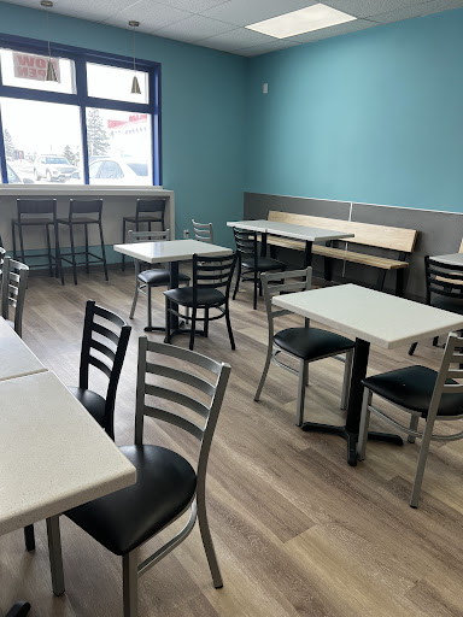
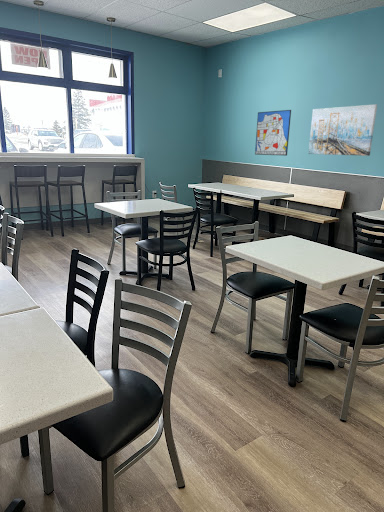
+ wall art [254,109,292,157]
+ wall art [307,103,378,157]
